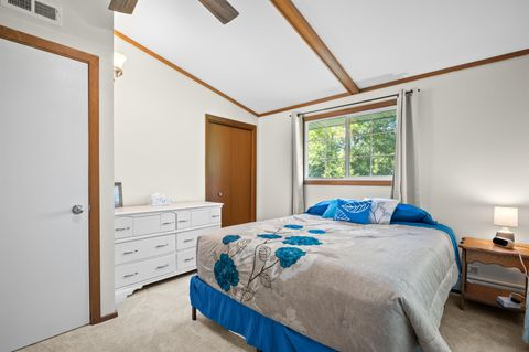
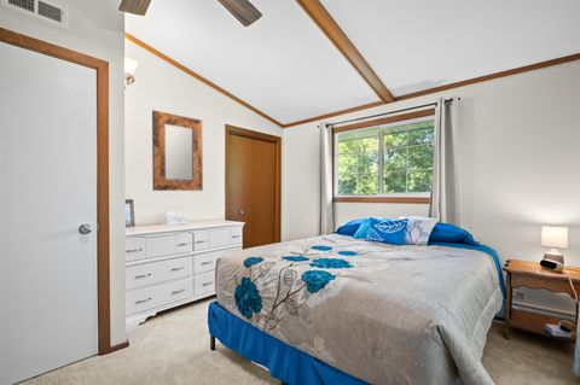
+ home mirror [151,109,204,192]
